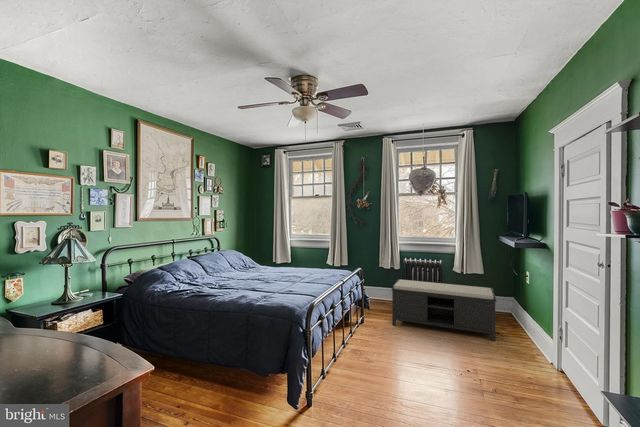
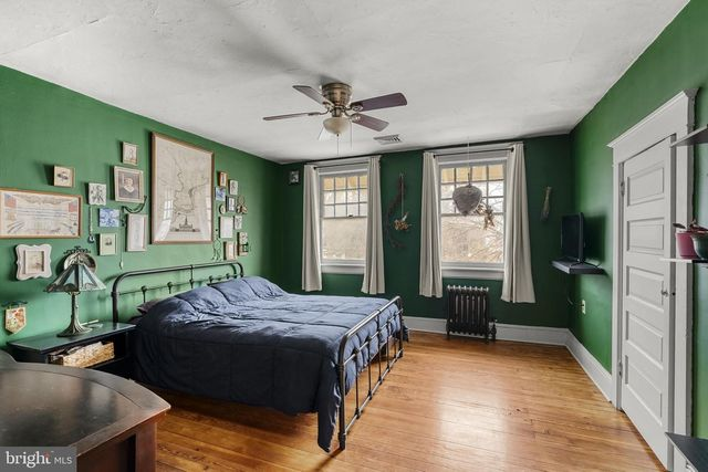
- bench [391,278,498,342]
